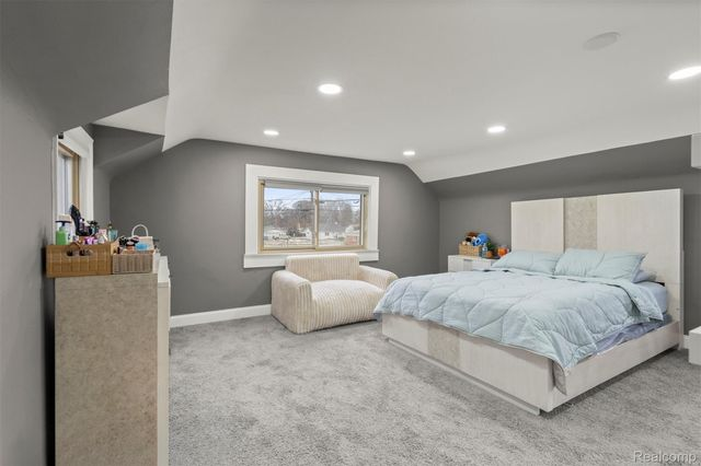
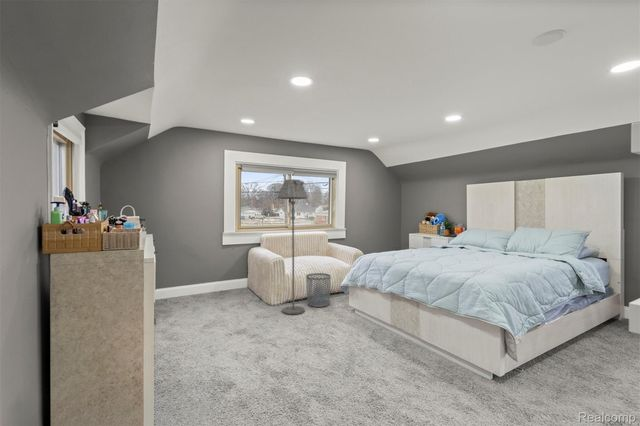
+ floor lamp [277,178,308,315]
+ waste bin [305,272,332,308]
